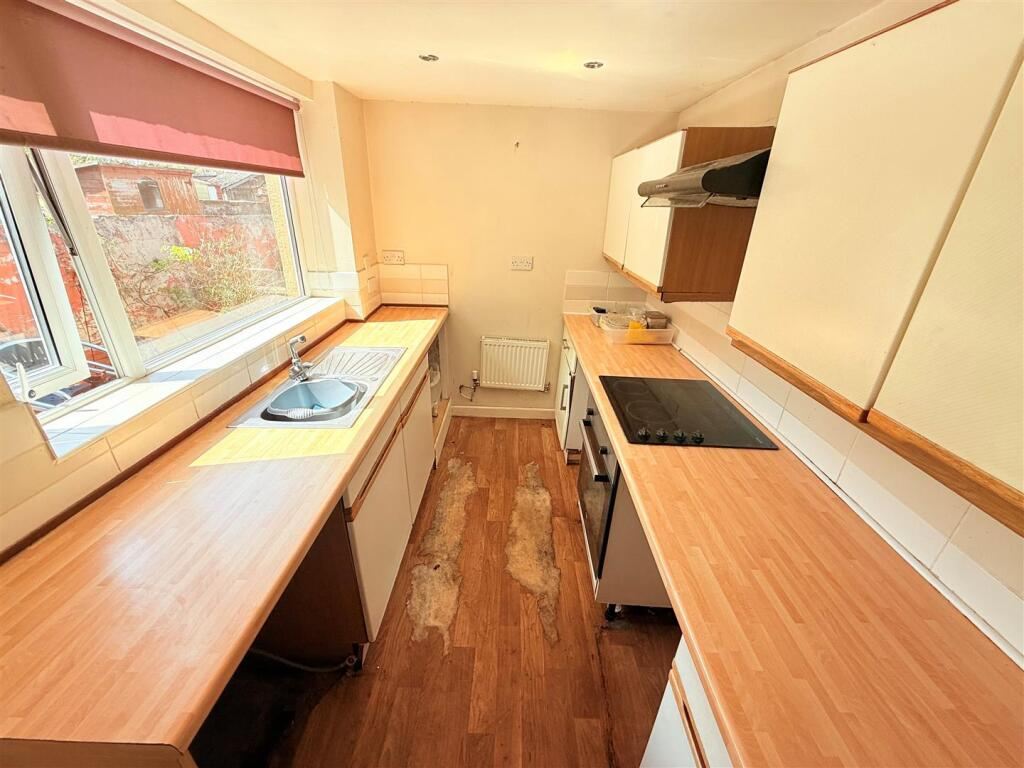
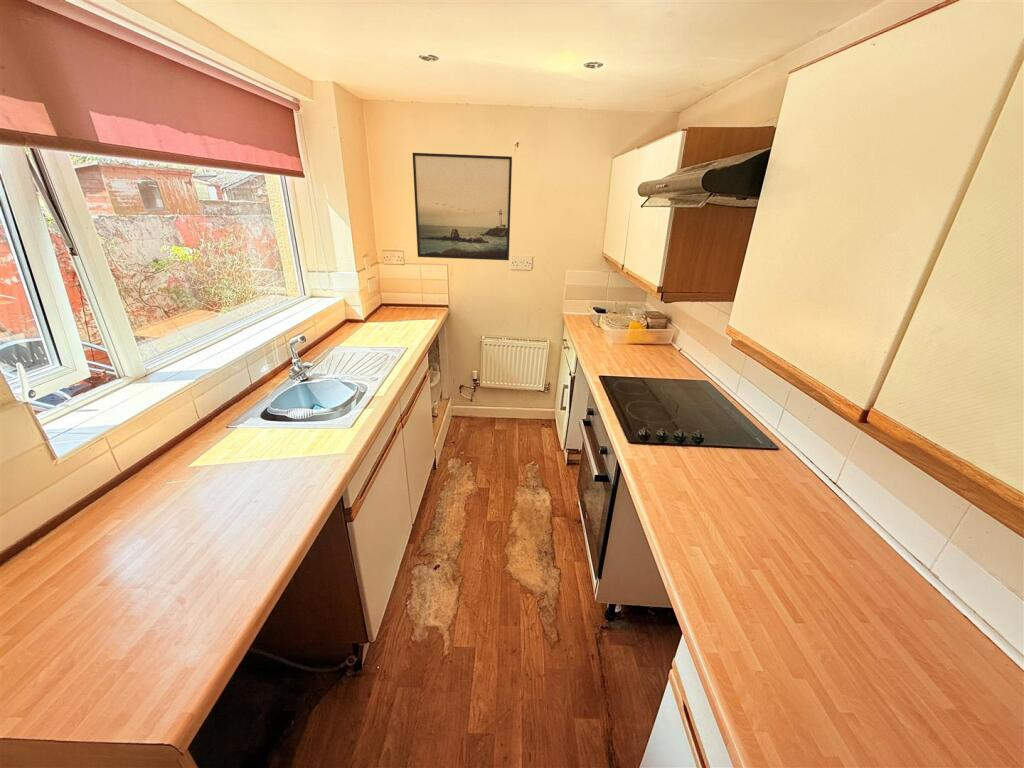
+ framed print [412,152,513,261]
